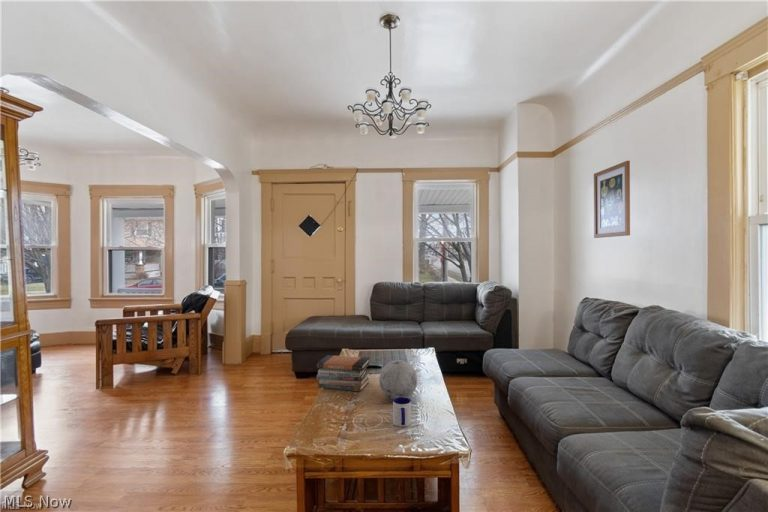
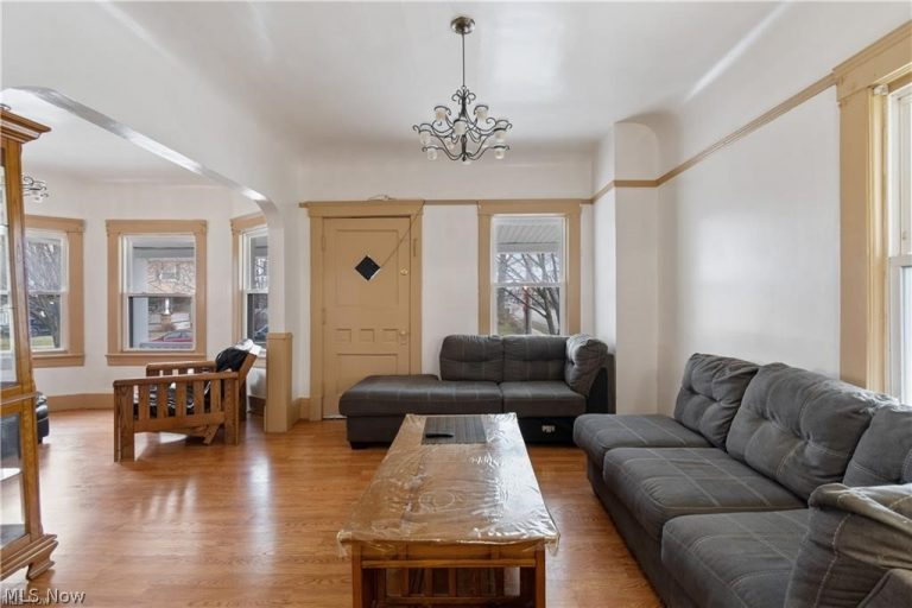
- mug [392,397,412,428]
- decorative orb [378,359,418,400]
- wall art [593,160,631,239]
- book stack [315,354,371,393]
